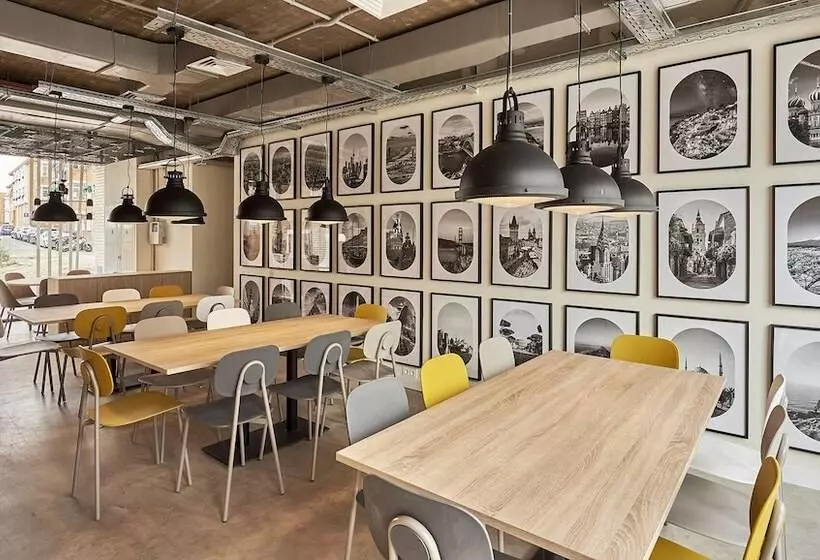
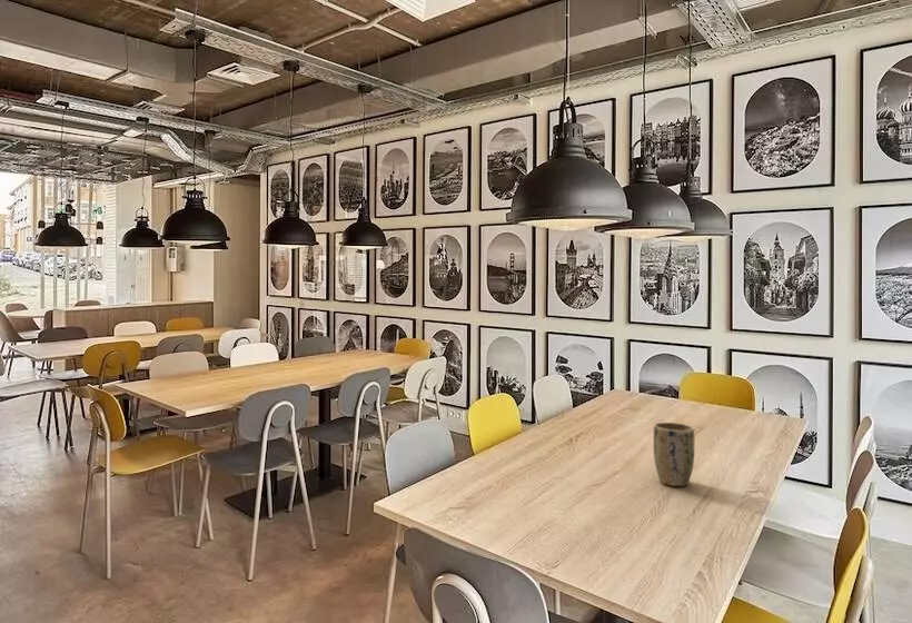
+ plant pot [653,422,695,487]
